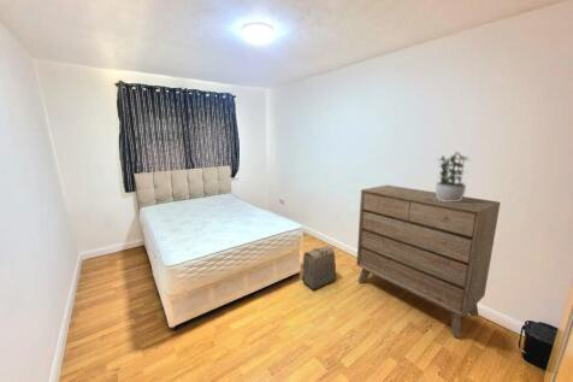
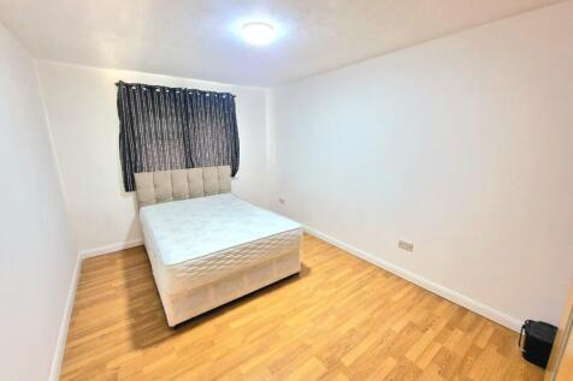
- dresser [355,184,502,339]
- potted plant [435,151,471,201]
- backpack [301,245,338,290]
